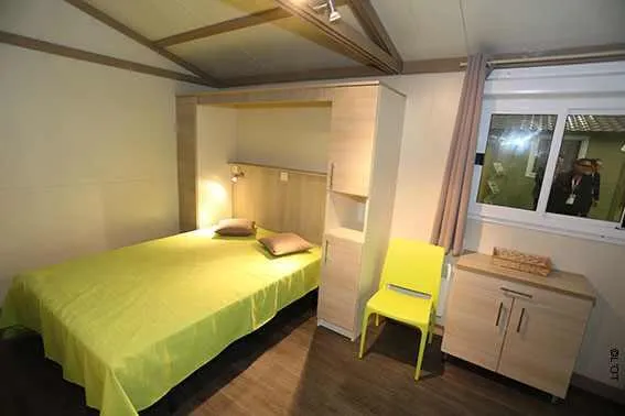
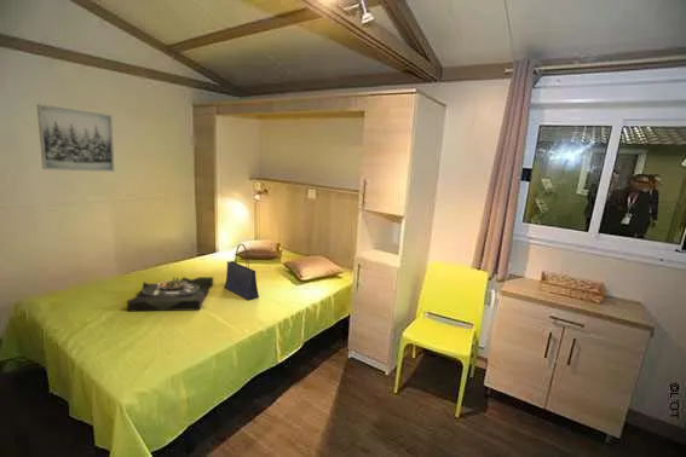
+ tote bag [223,243,260,301]
+ wall art [35,103,115,173]
+ serving tray [126,276,214,312]
